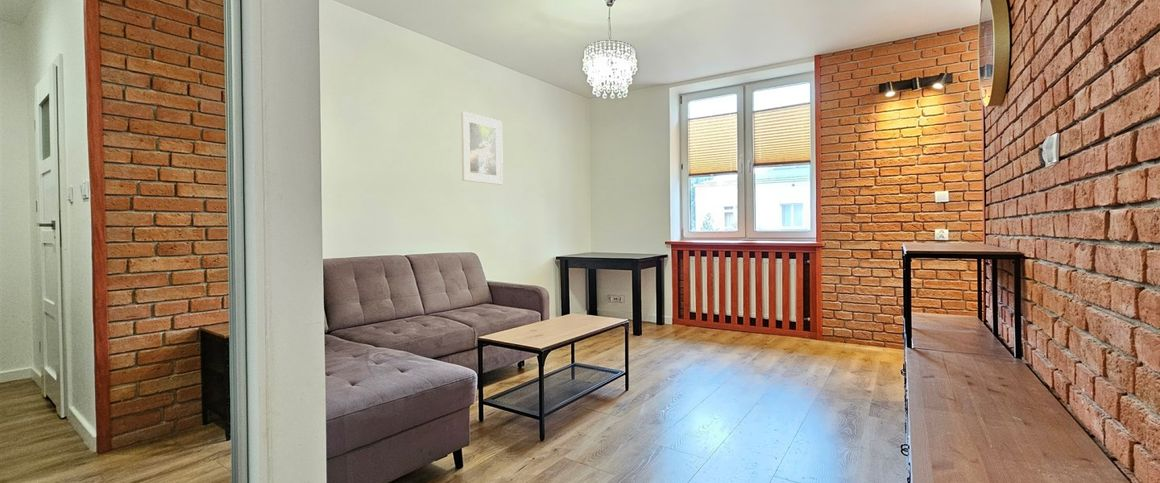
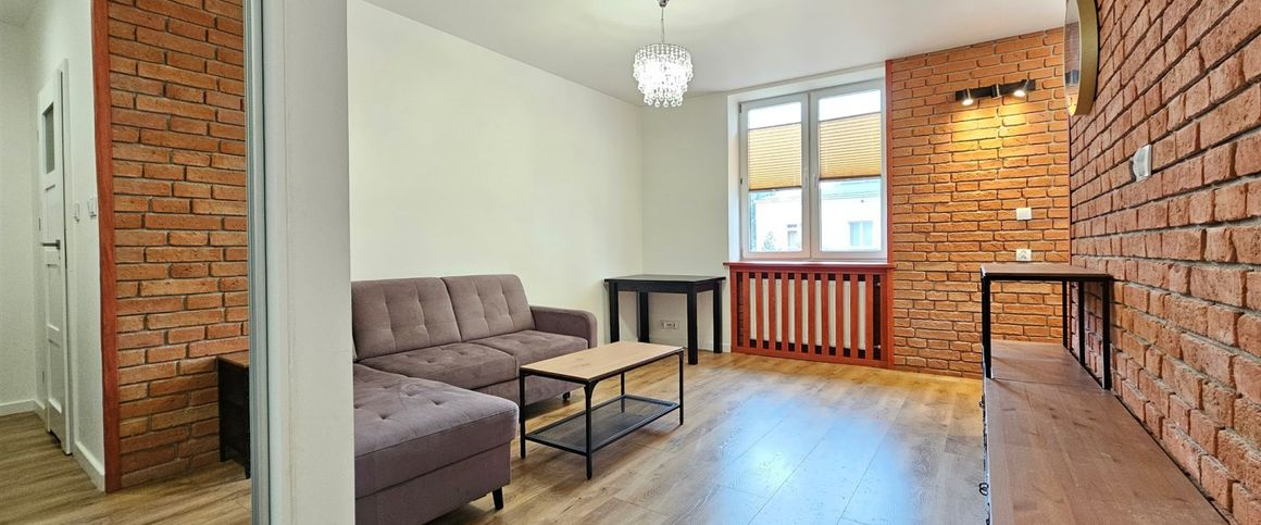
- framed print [460,111,504,186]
